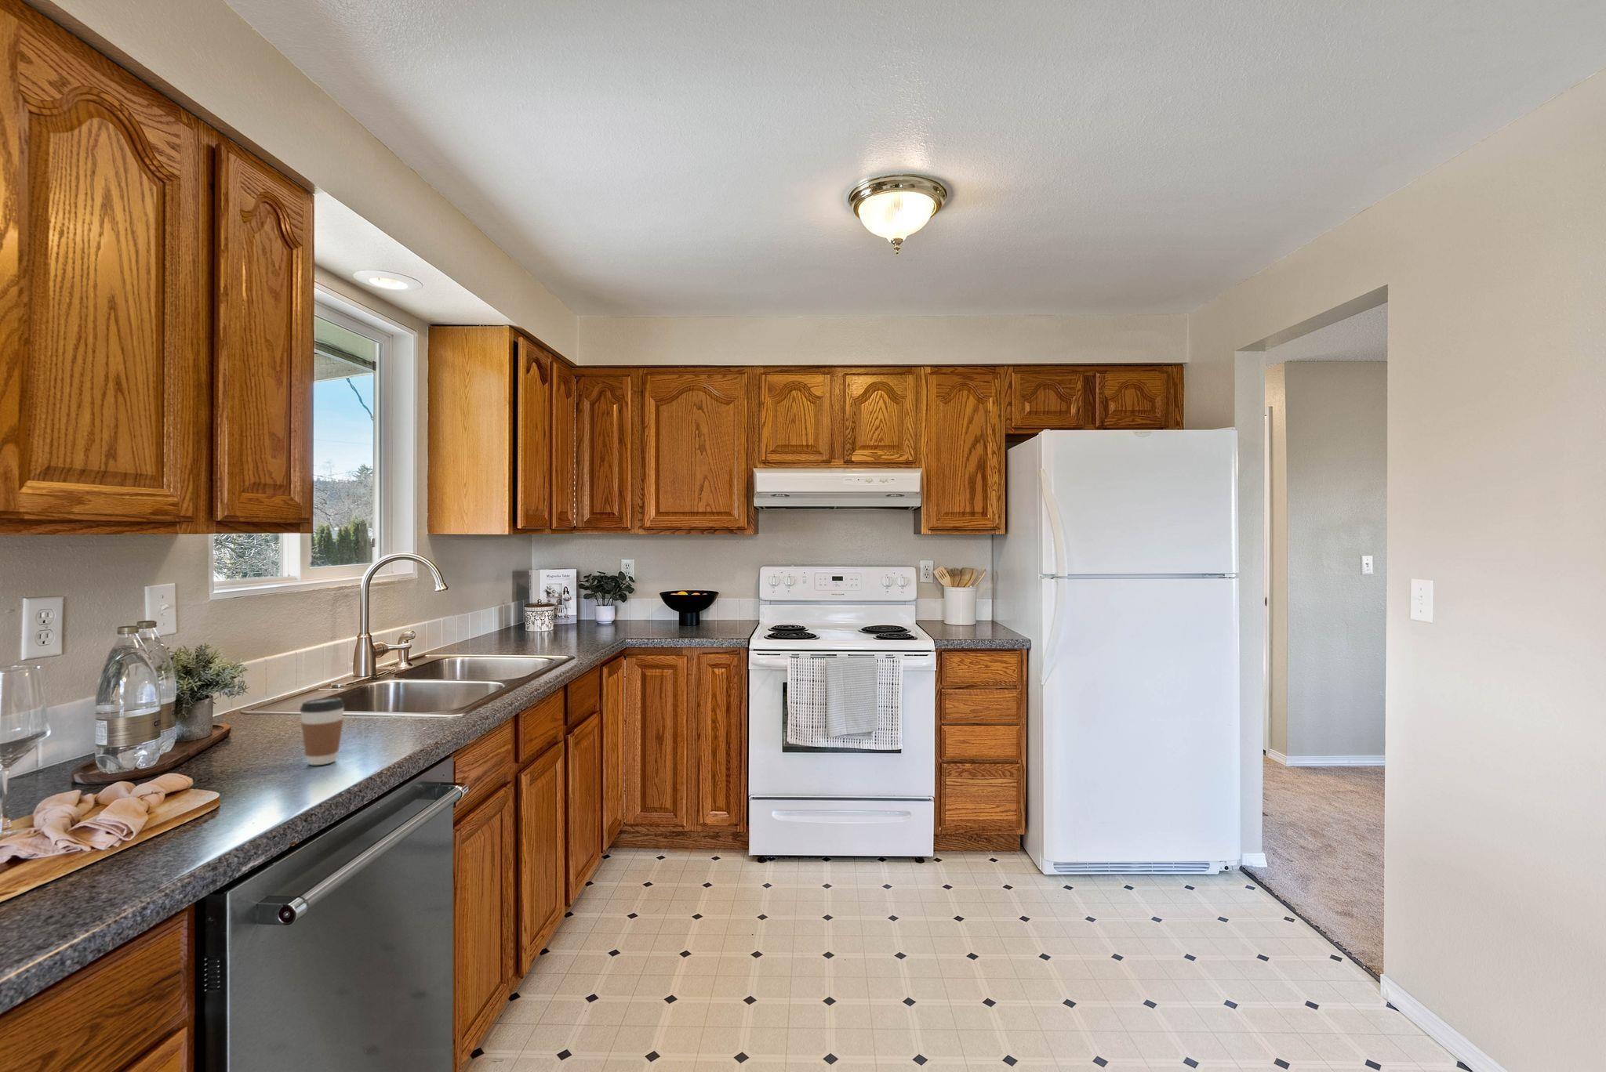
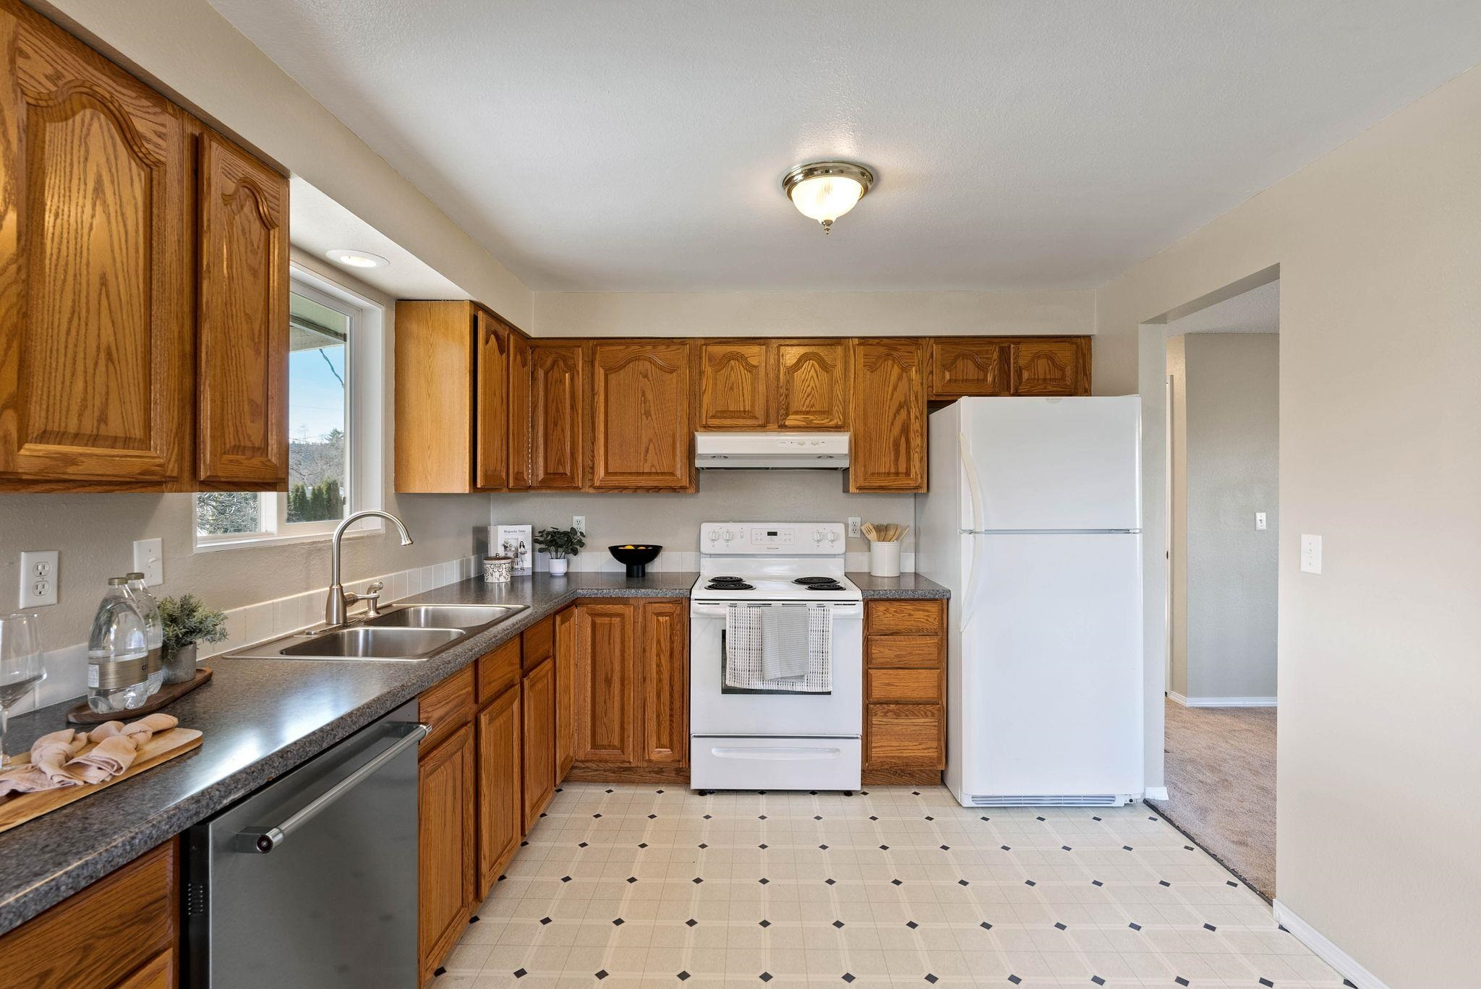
- coffee cup [299,696,346,766]
